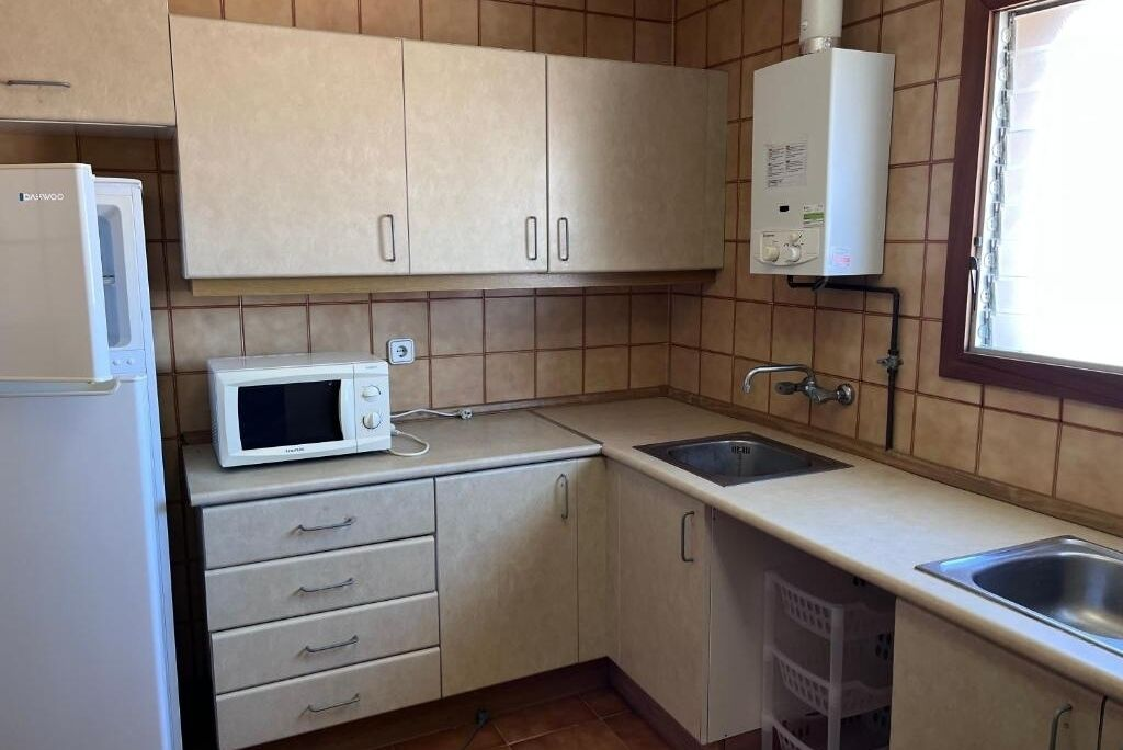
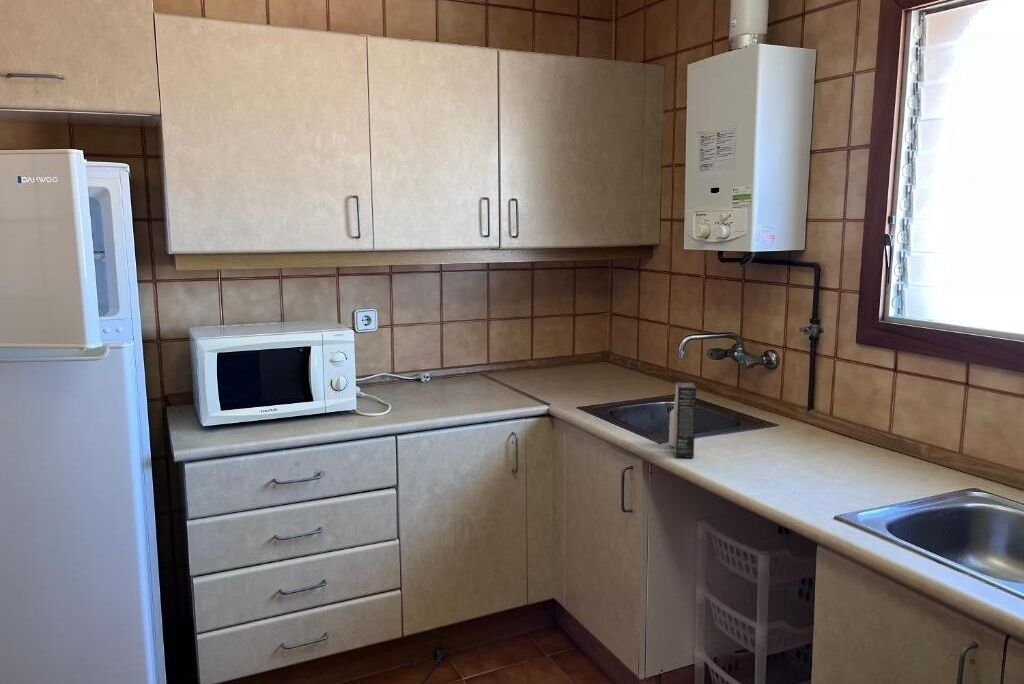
+ spray bottle [668,382,697,459]
